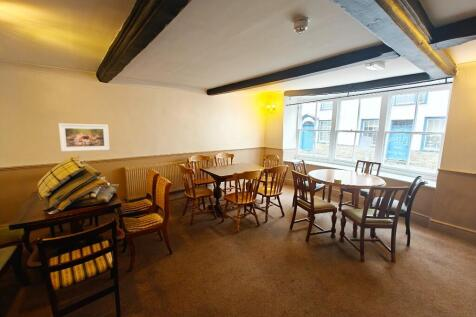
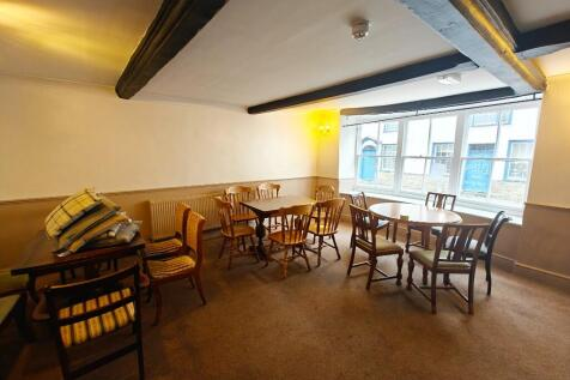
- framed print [58,122,110,153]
